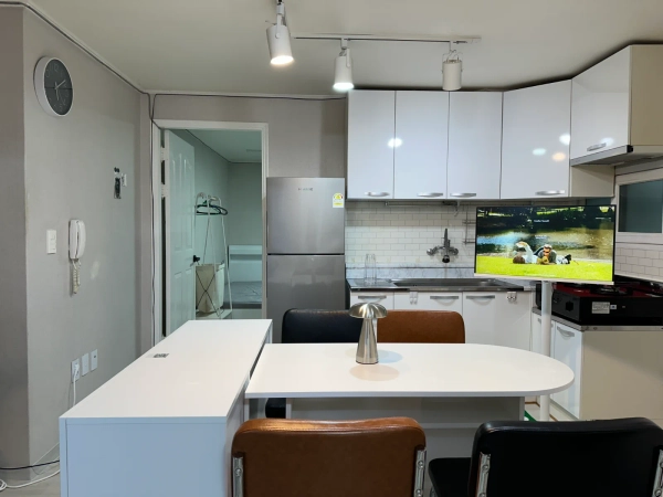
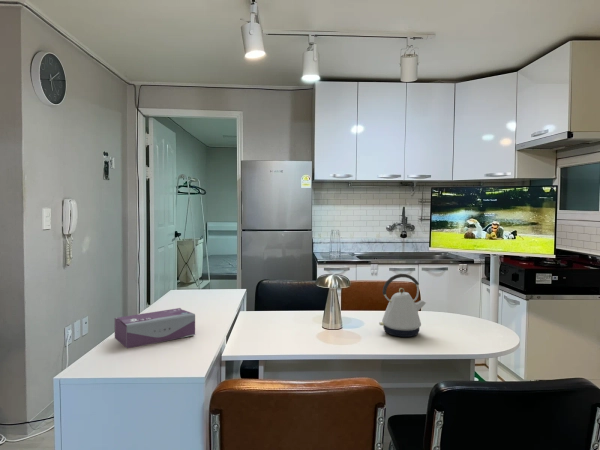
+ kettle [378,273,427,338]
+ tissue box [114,307,196,349]
